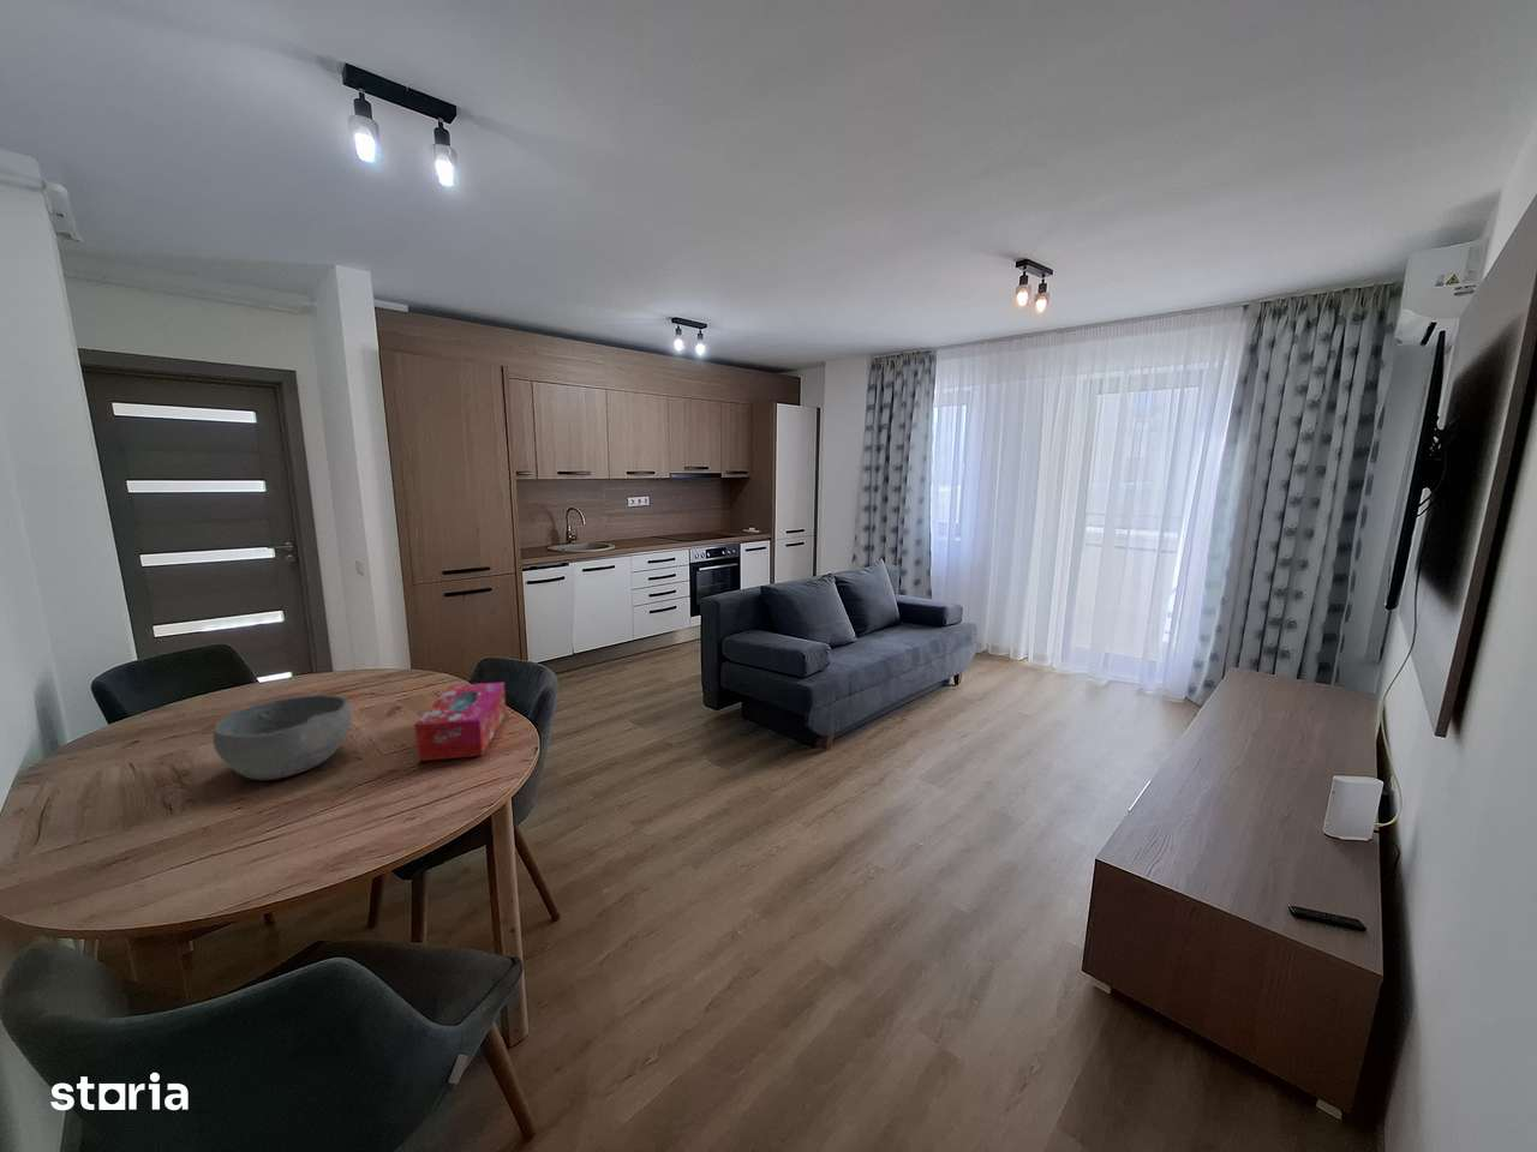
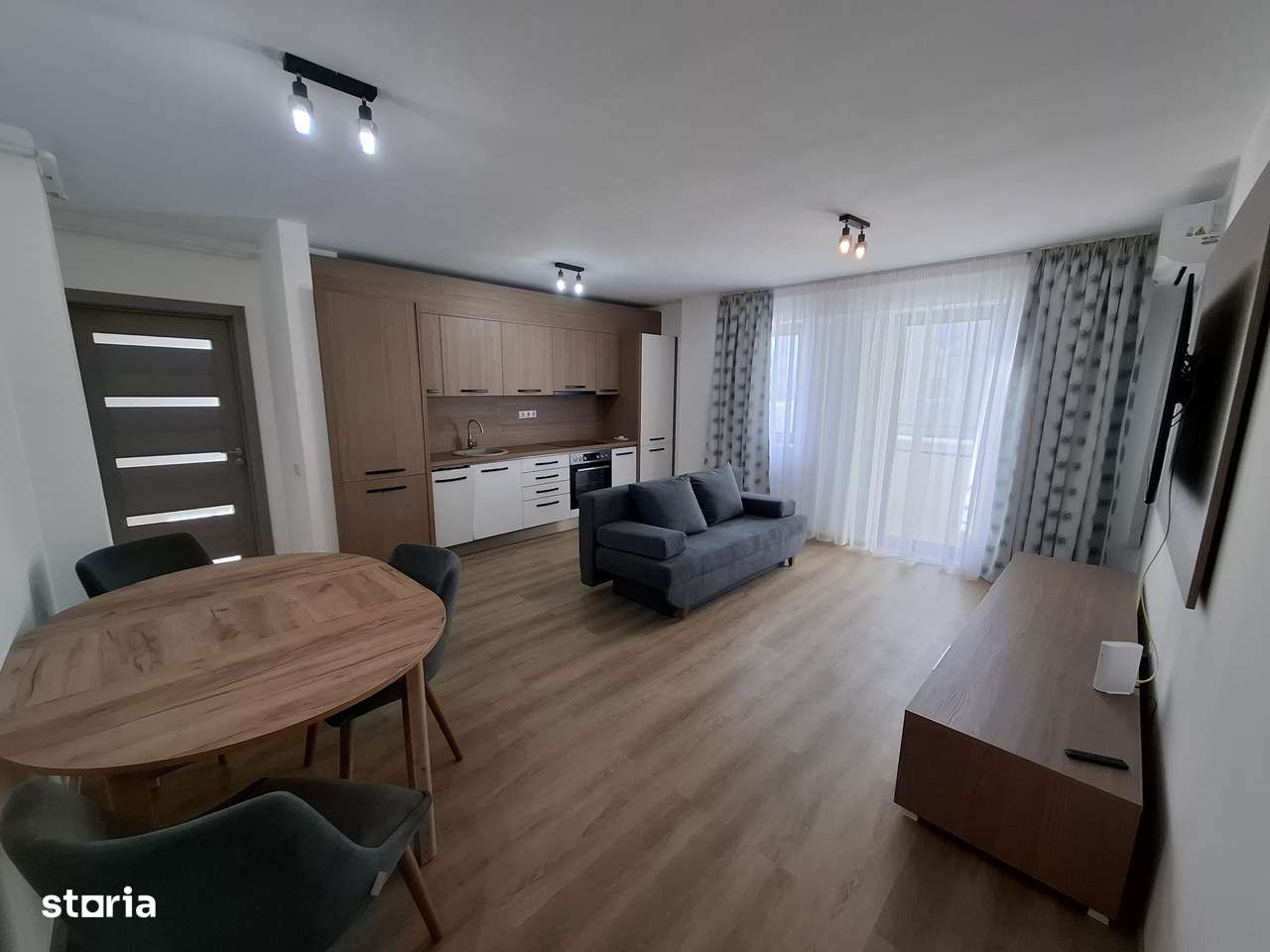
- tissue box [413,680,508,762]
- bowl [212,693,353,782]
